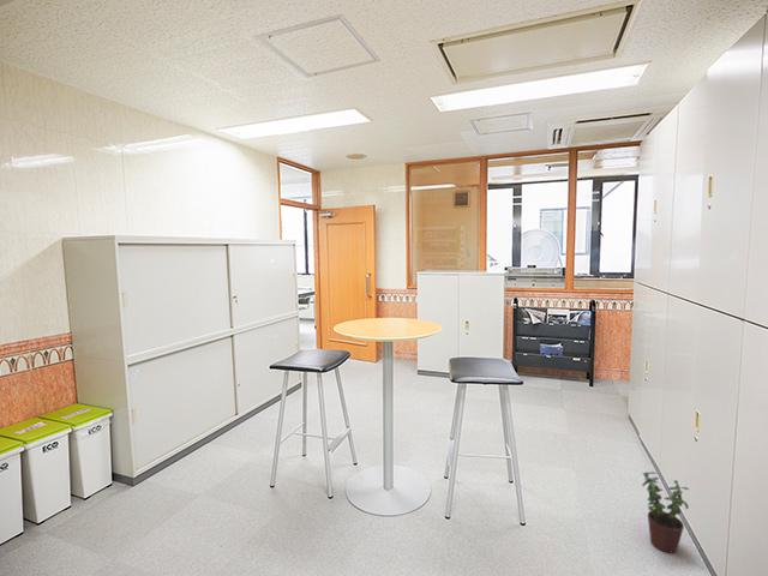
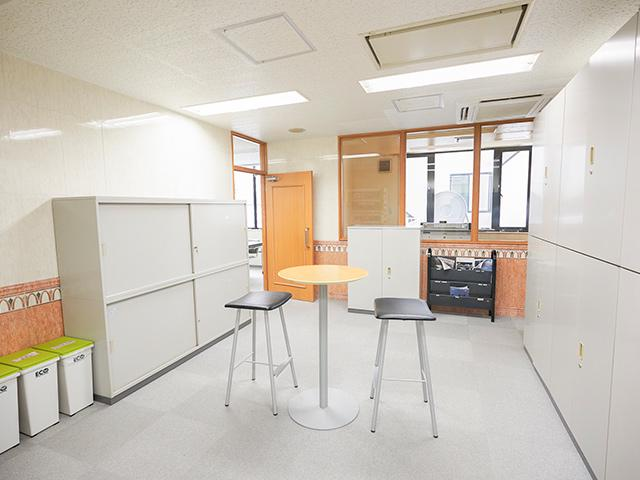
- potted plant [642,470,690,554]
